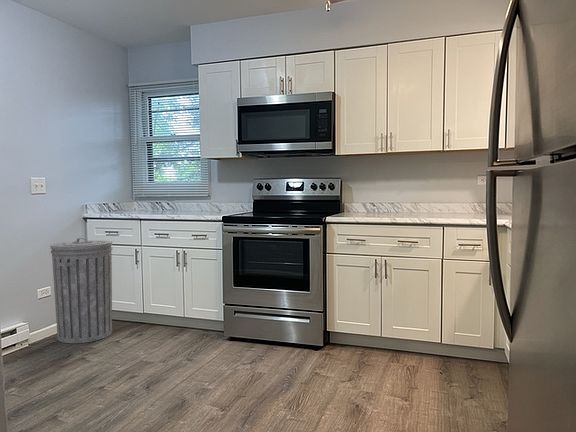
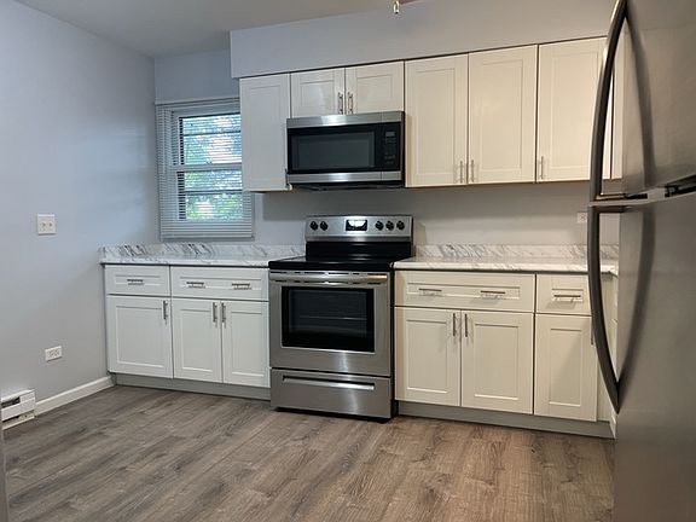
- trash can [49,237,113,344]
